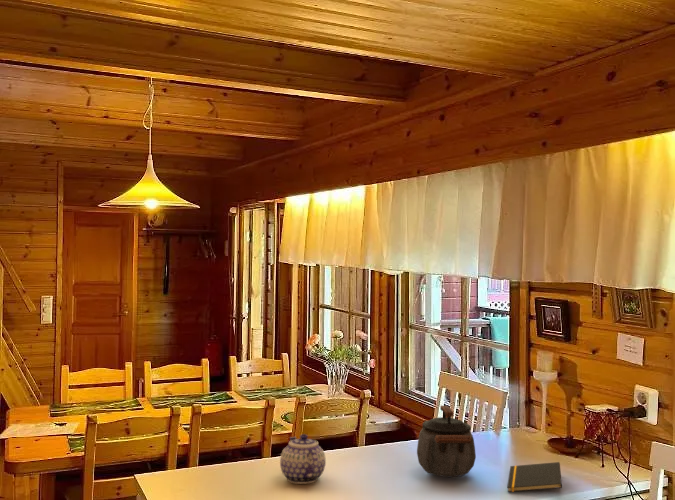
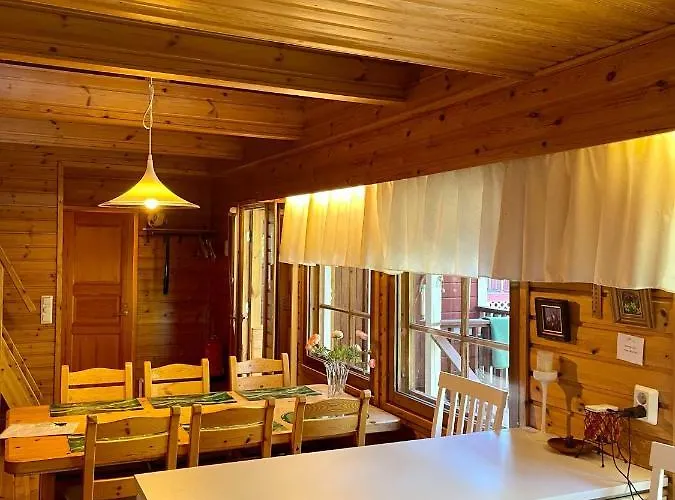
- notepad [506,461,563,493]
- kettle [416,405,477,478]
- teapot [279,433,327,485]
